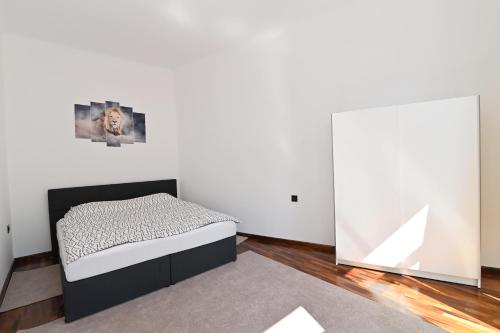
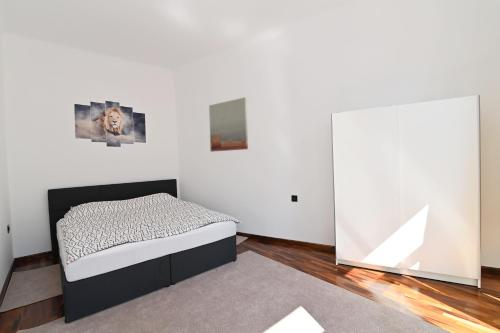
+ wall art [208,96,249,153]
